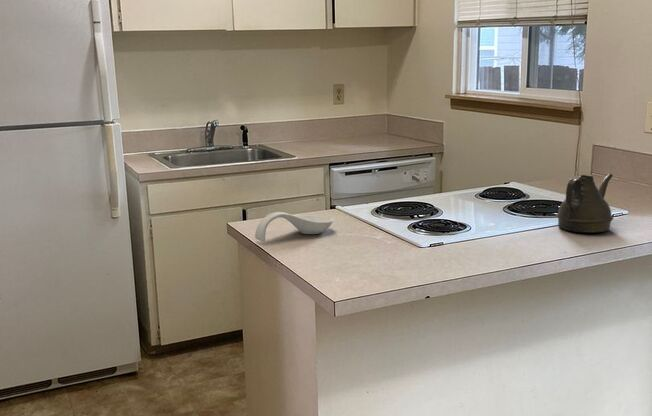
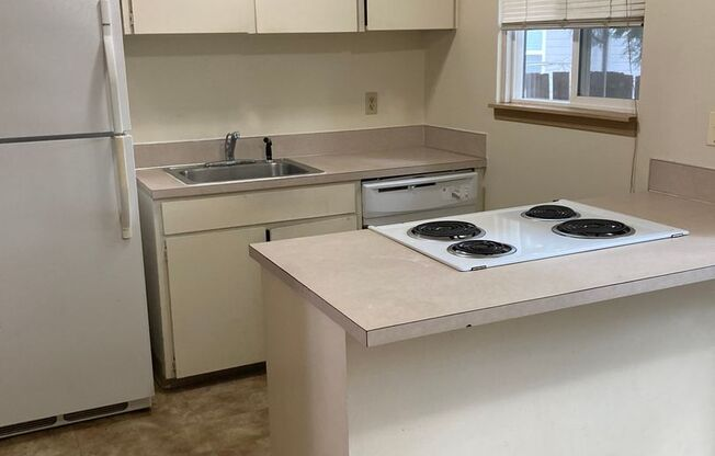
- teapot [555,173,615,234]
- spoon rest [254,211,334,243]
